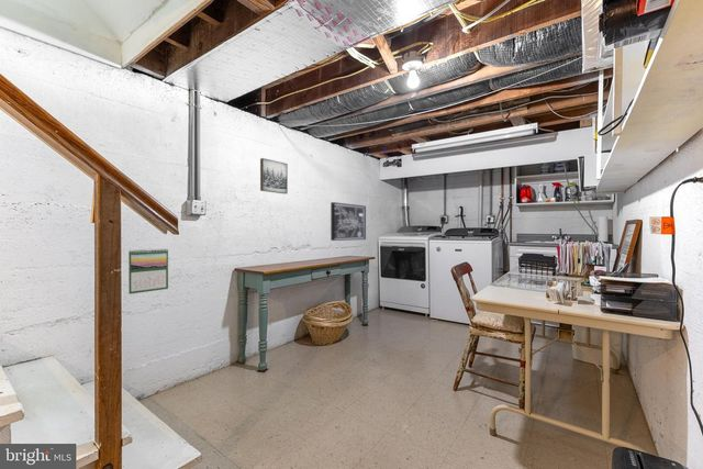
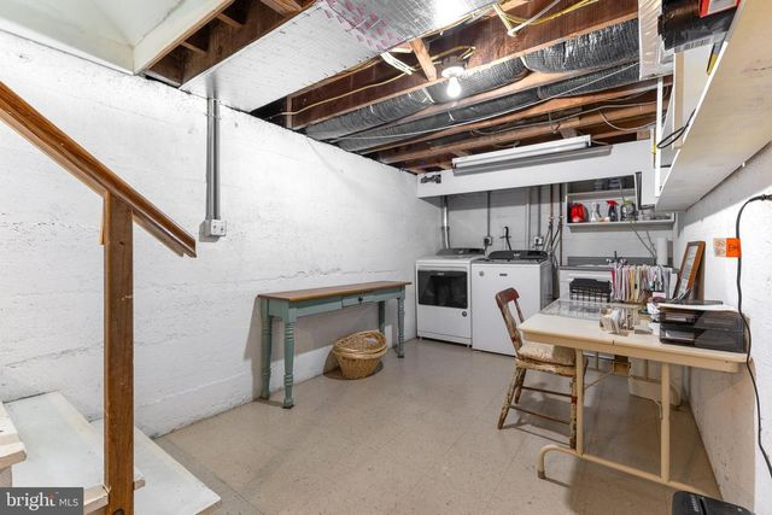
- wall art [259,157,289,196]
- wall art [330,201,367,242]
- calendar [127,247,169,295]
